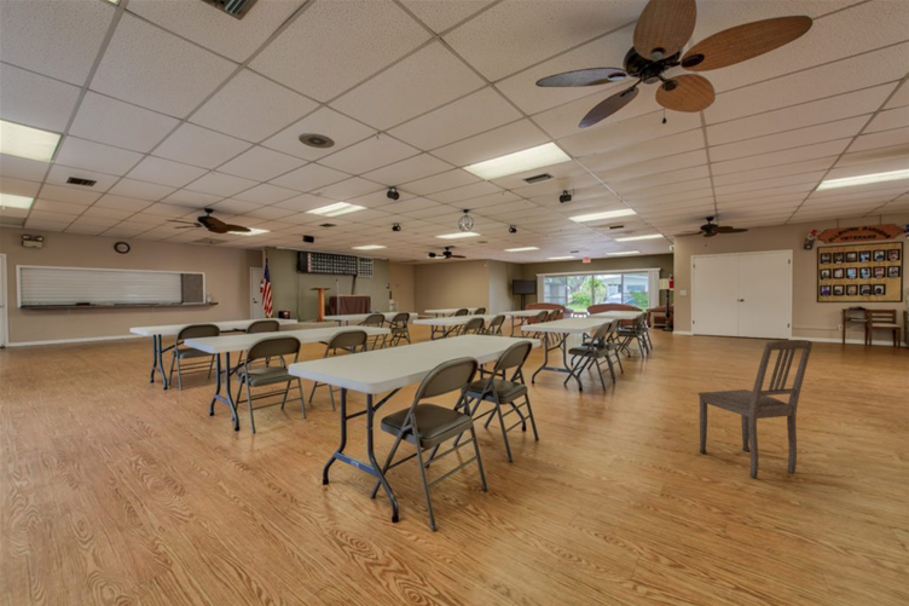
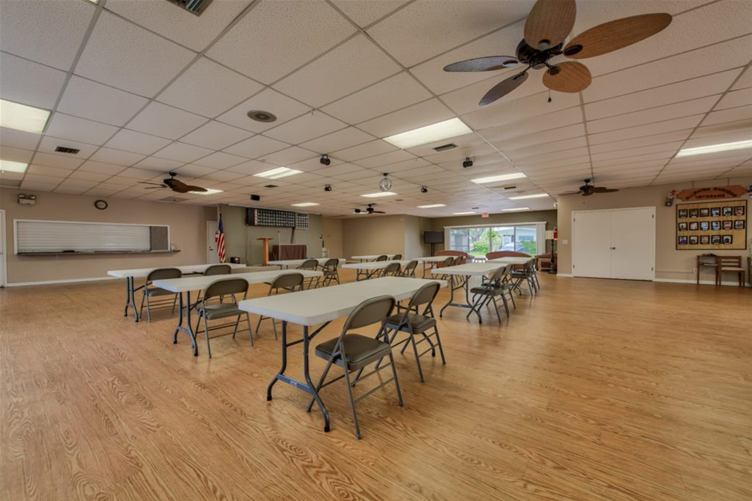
- dining chair [696,339,814,479]
